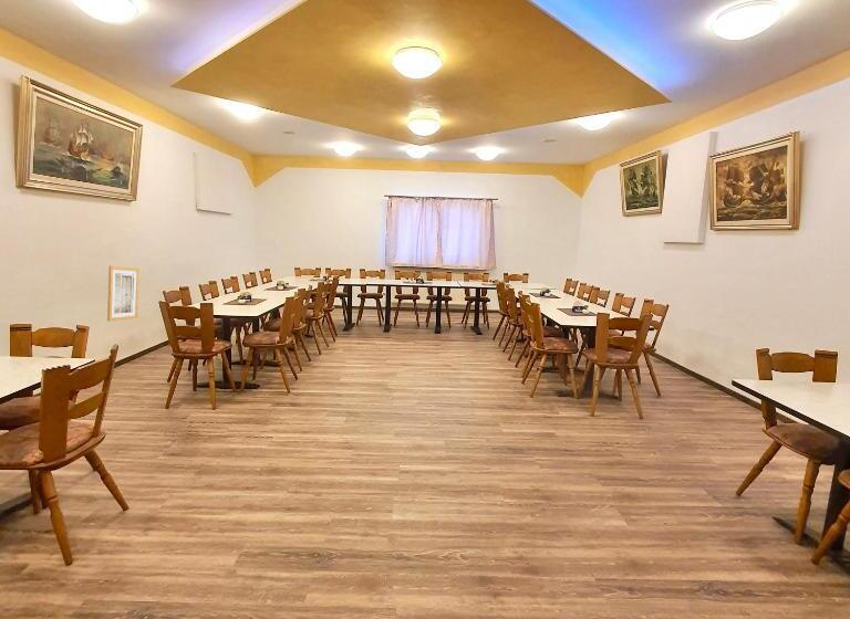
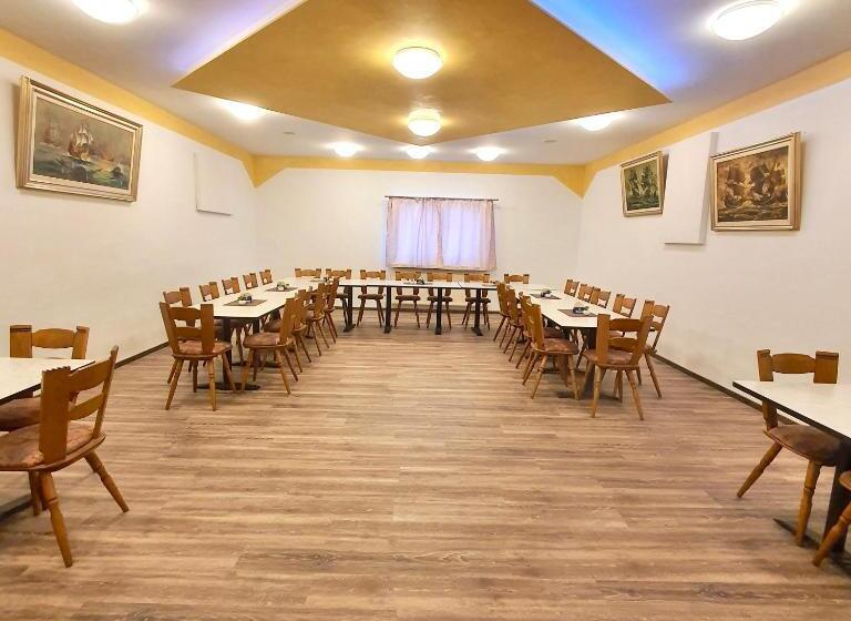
- wall art [106,265,141,322]
